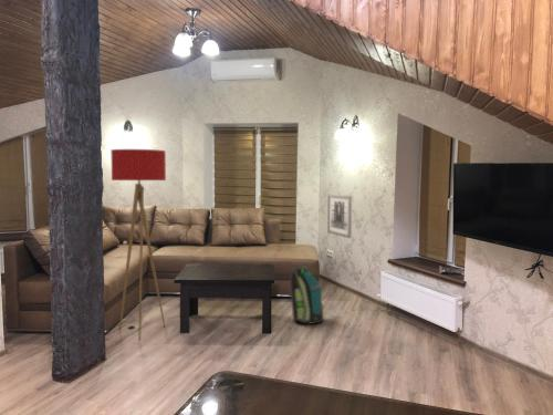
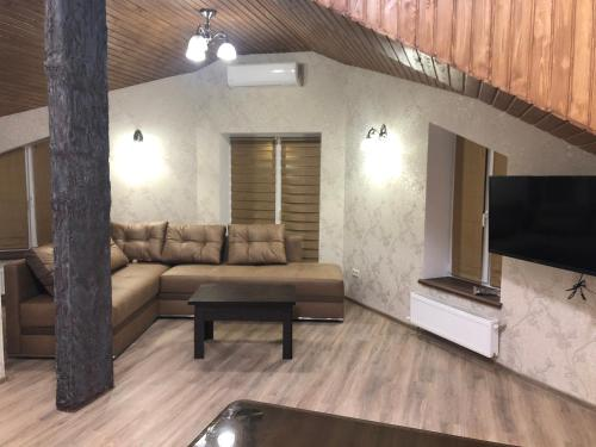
- backpack [289,264,325,325]
- floor lamp [109,148,167,342]
- wall art [326,193,353,239]
